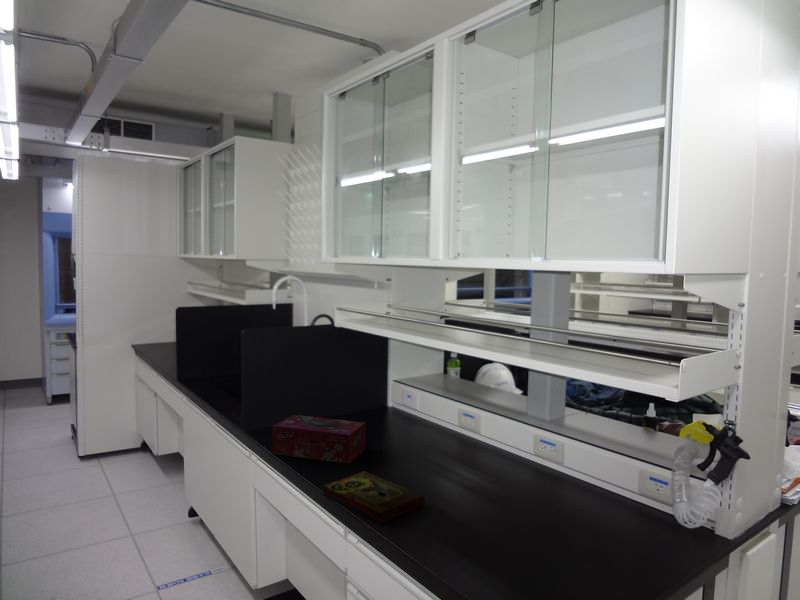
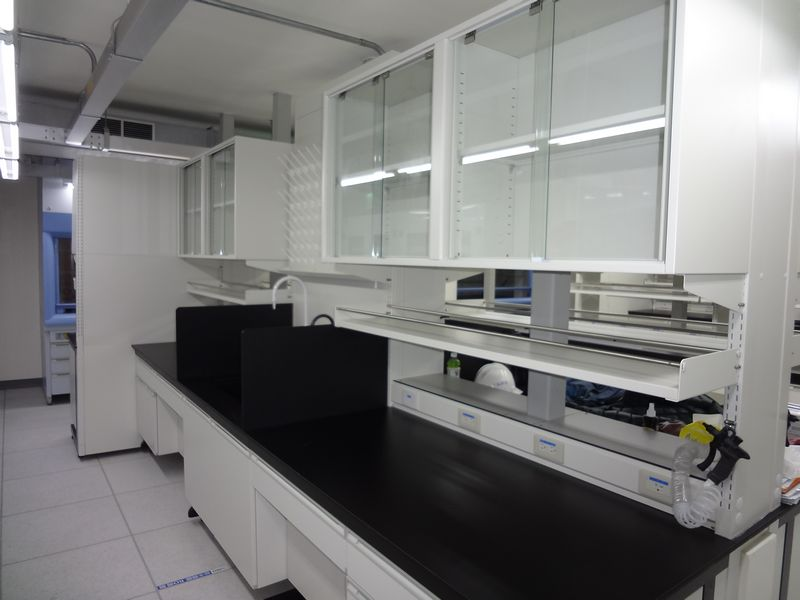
- book [321,470,426,525]
- tissue box [271,414,367,465]
